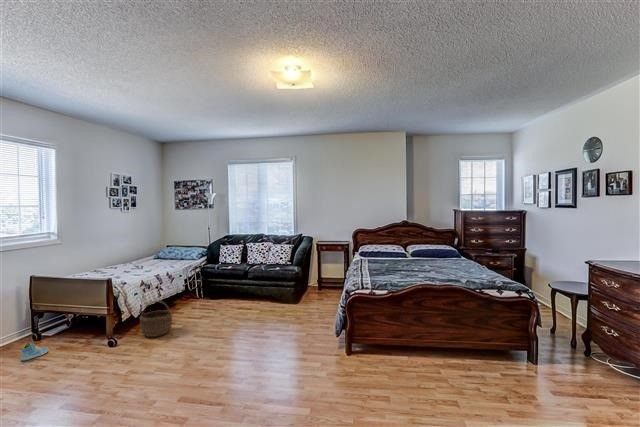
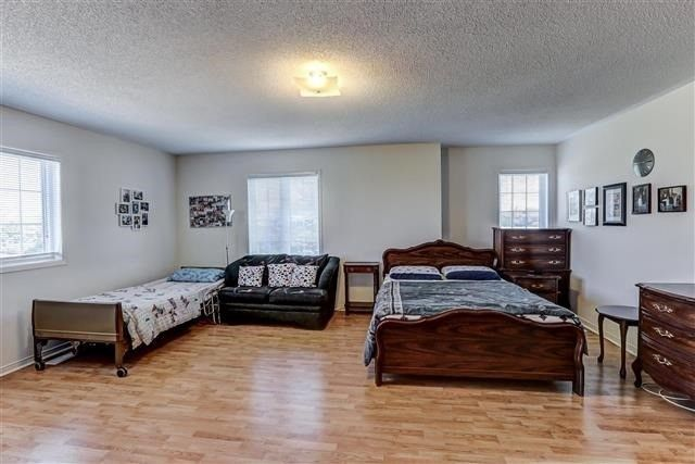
- wicker basket [139,300,174,338]
- sneaker [20,342,50,362]
